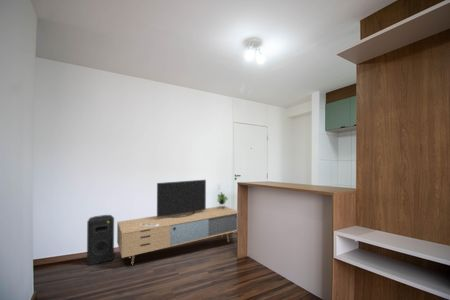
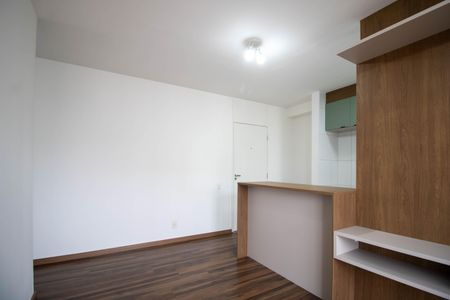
- speaker [86,214,115,266]
- media console [116,179,238,263]
